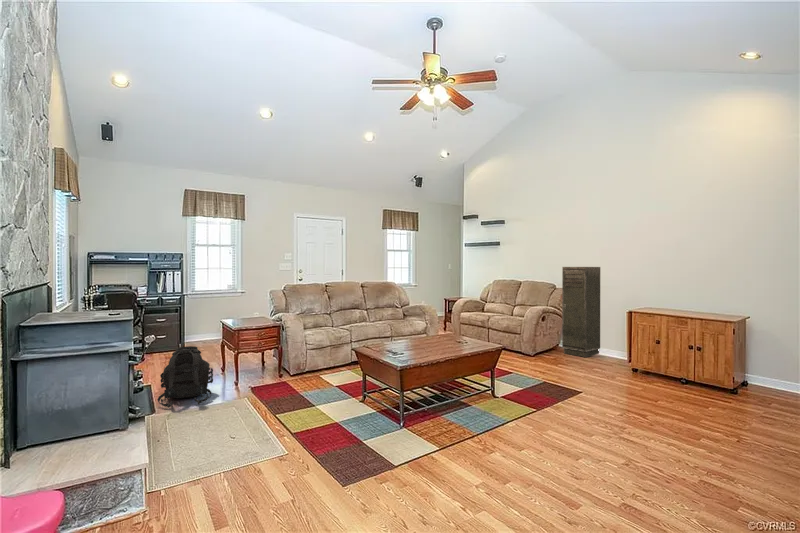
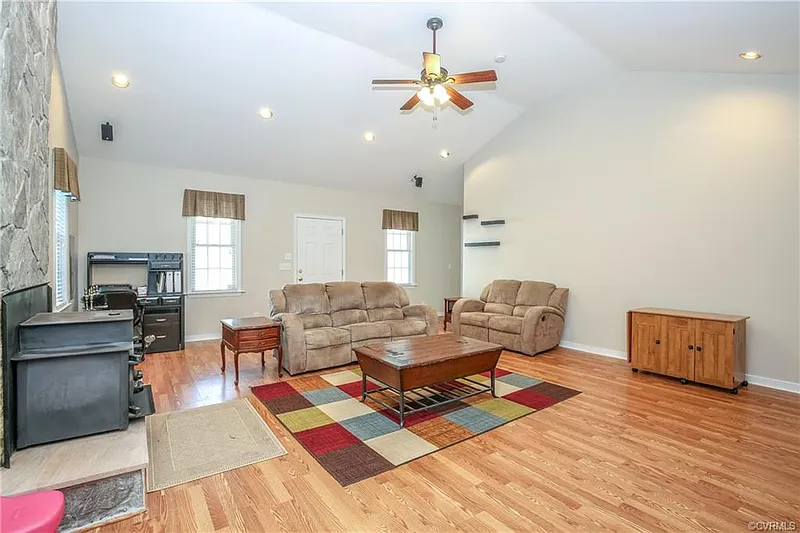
- storage cabinet [561,266,601,358]
- backpack [156,345,214,409]
